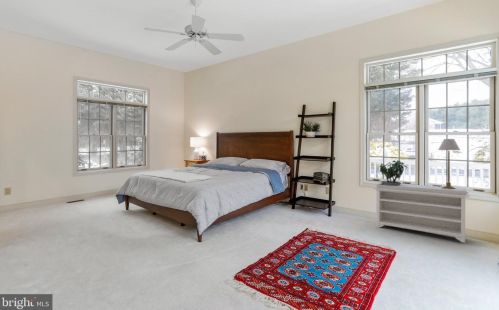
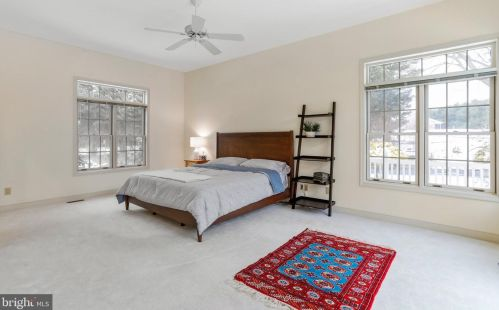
- table lamp [437,138,461,189]
- potted plant [379,158,408,186]
- bench [373,182,470,244]
